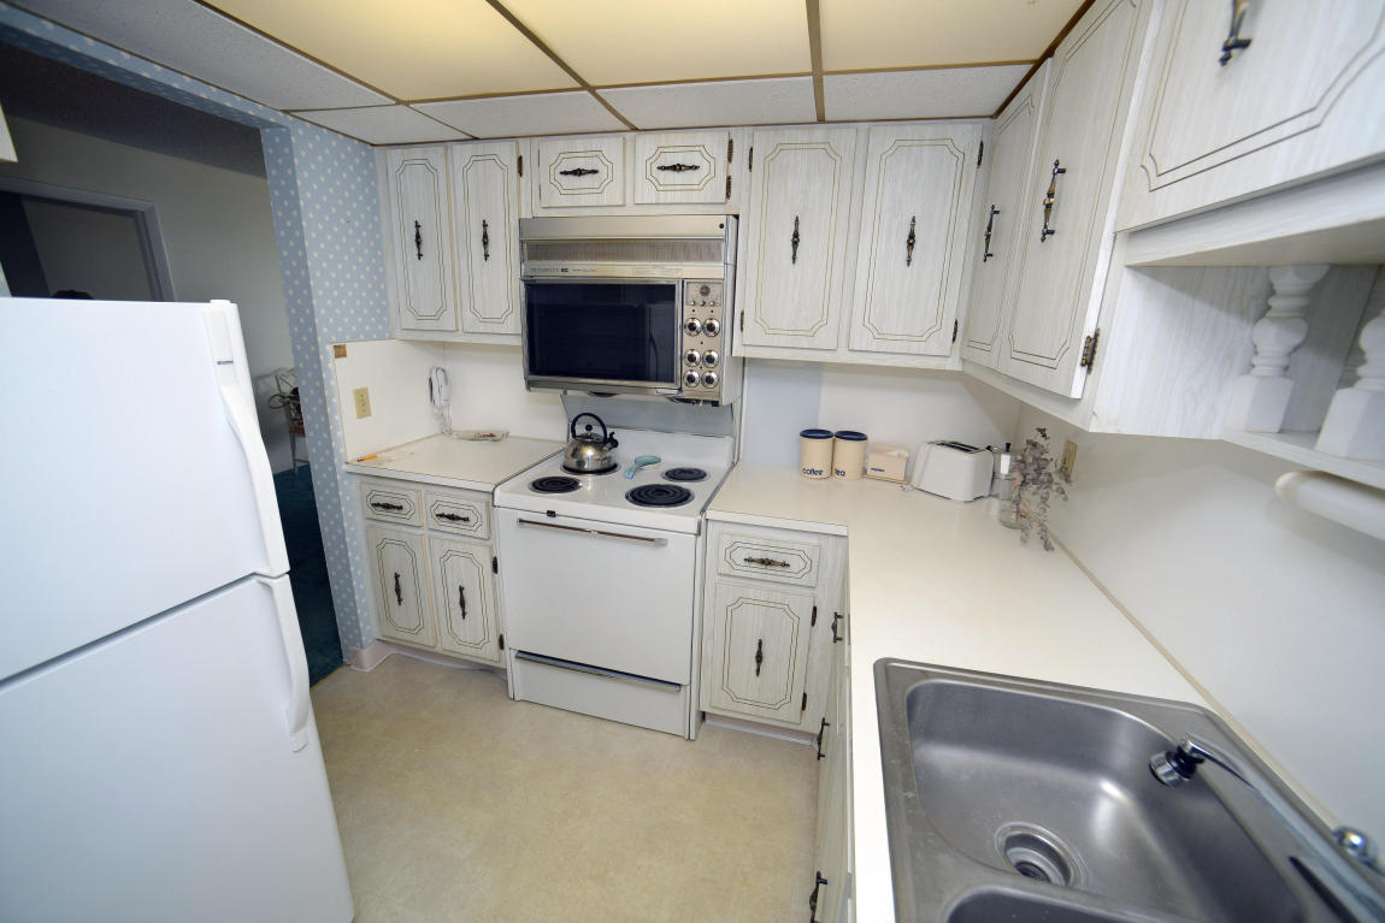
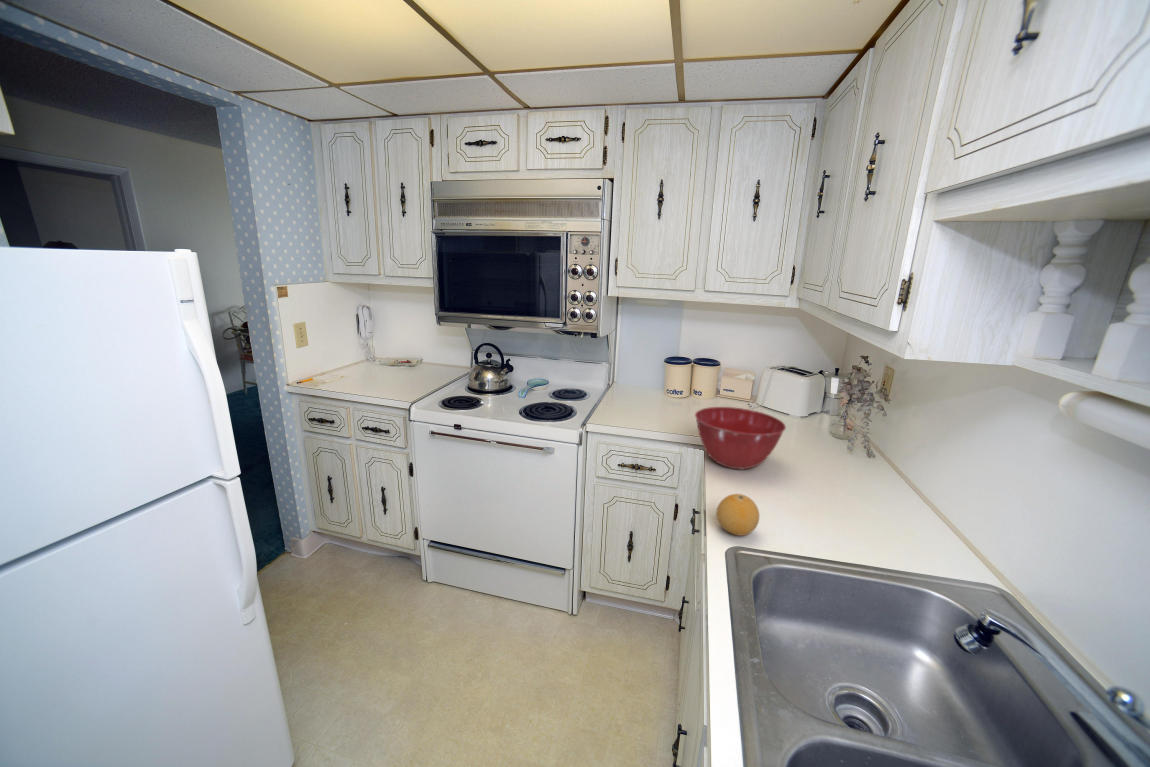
+ fruit [715,493,760,537]
+ mixing bowl [694,406,787,470]
